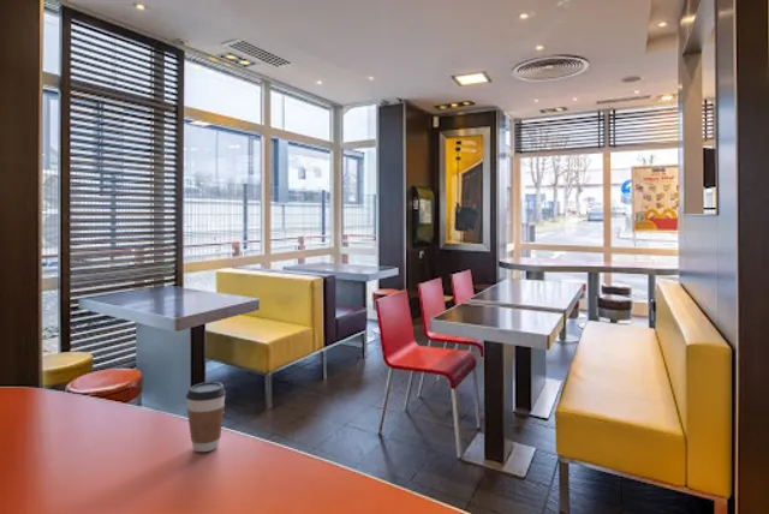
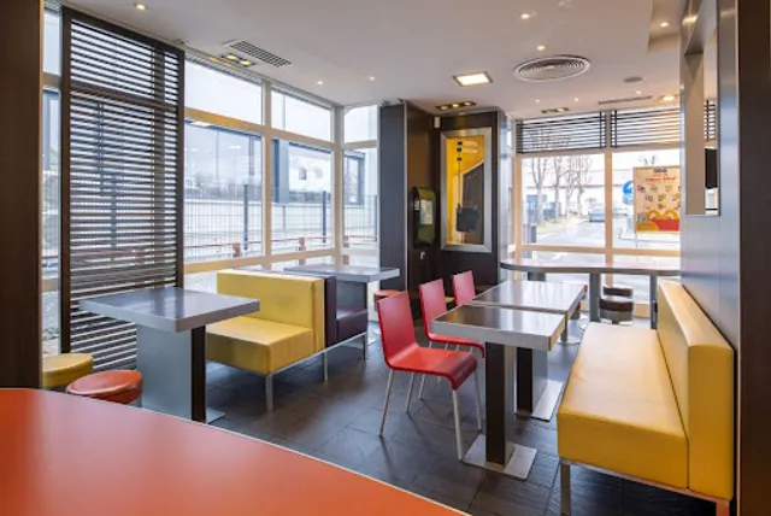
- coffee cup [185,381,227,453]
